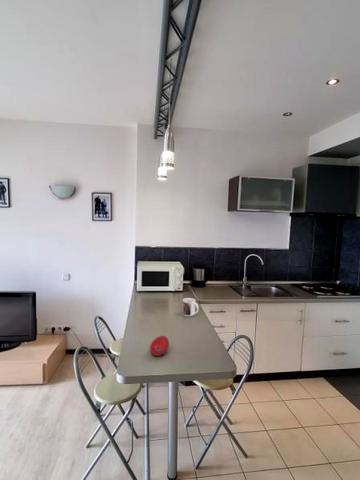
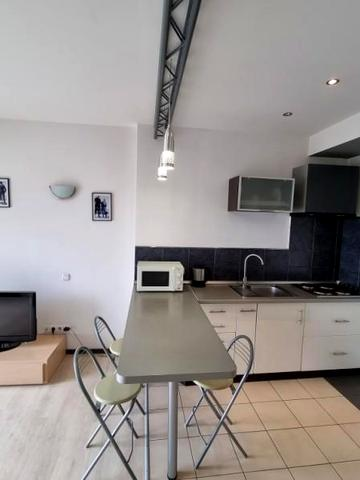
- mug [181,297,200,317]
- fruit [149,335,170,357]
